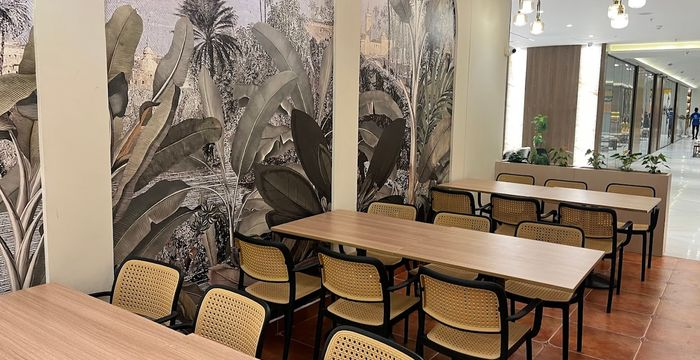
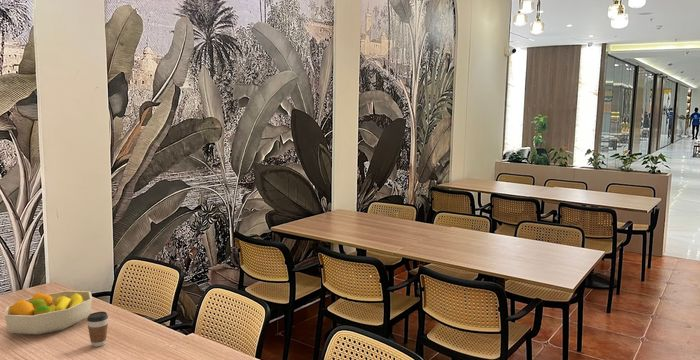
+ coffee cup [86,311,109,348]
+ fruit bowl [4,290,93,336]
